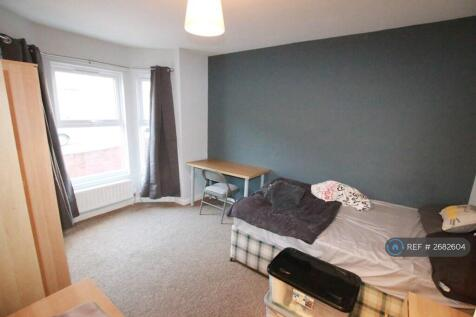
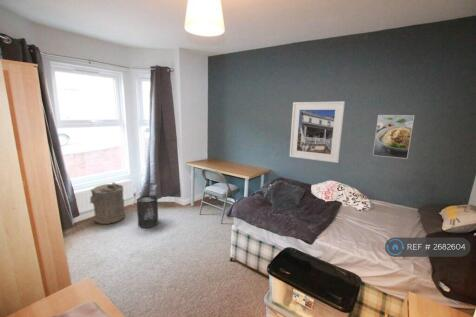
+ trash can [135,194,159,229]
+ laundry hamper [89,182,126,225]
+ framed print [372,114,415,160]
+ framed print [289,100,346,164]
